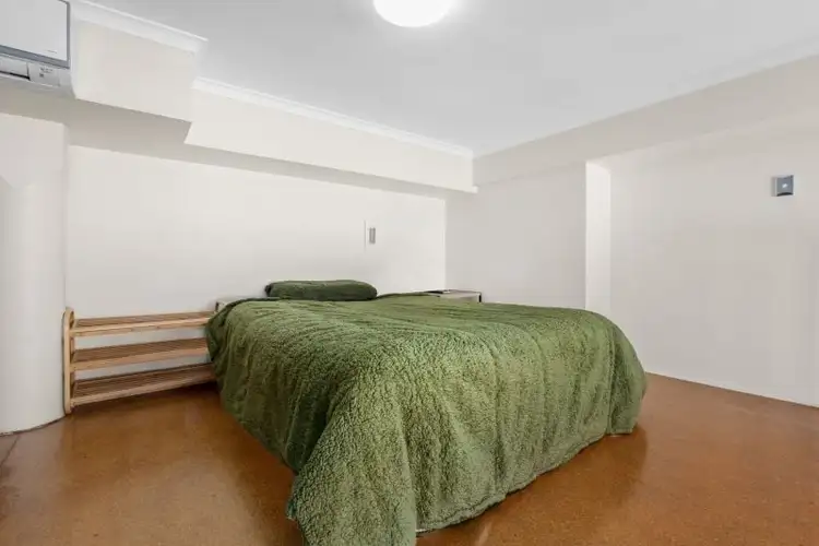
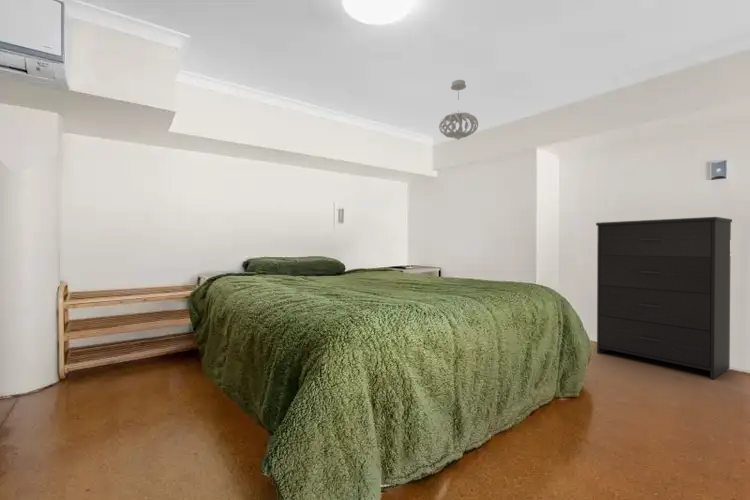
+ dresser [595,216,733,380]
+ pendant light [438,79,479,141]
